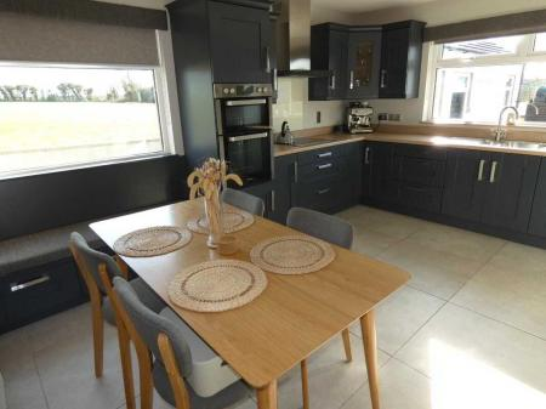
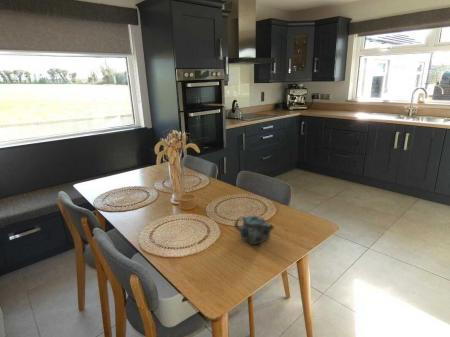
+ chinaware [234,214,275,246]
